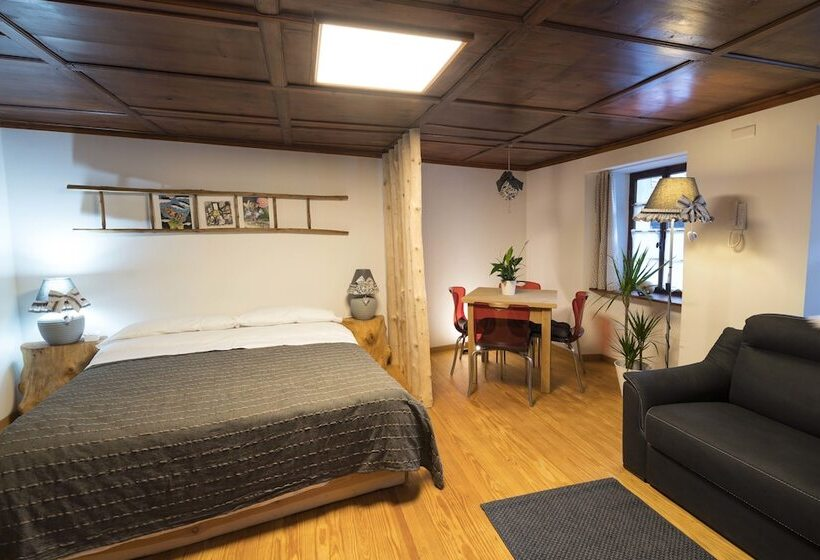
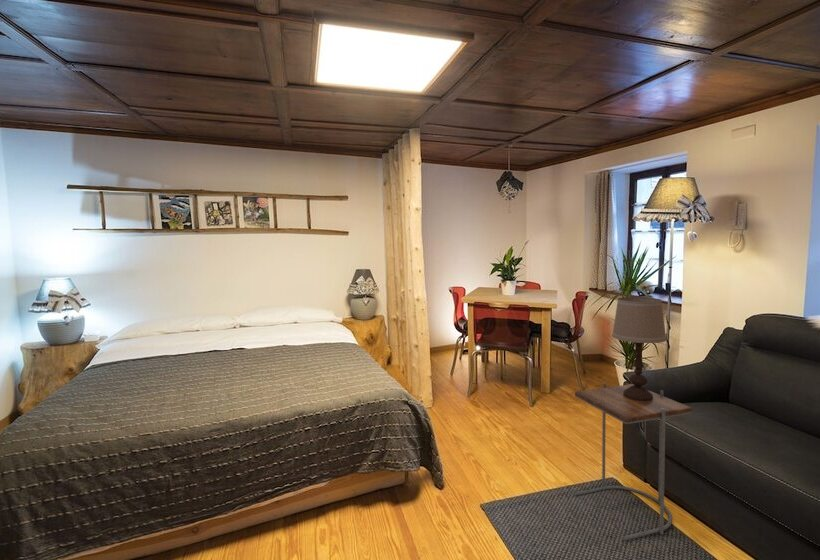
+ table lamp [611,296,668,401]
+ side table [573,382,693,541]
